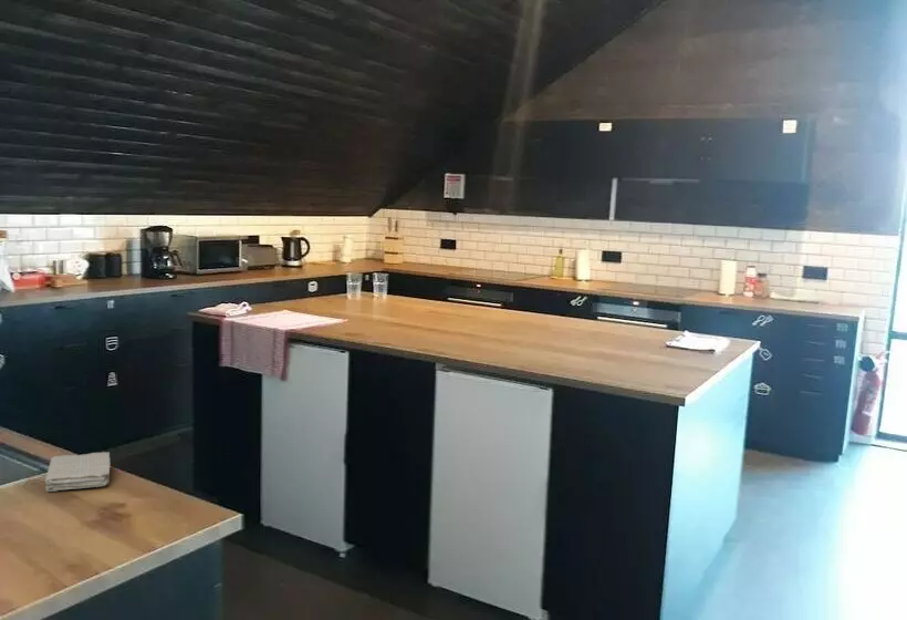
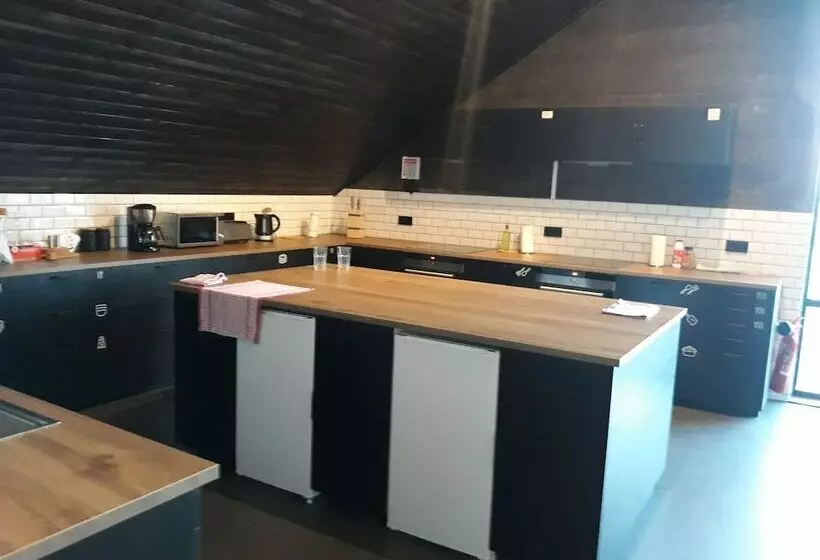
- washcloth [44,451,112,493]
